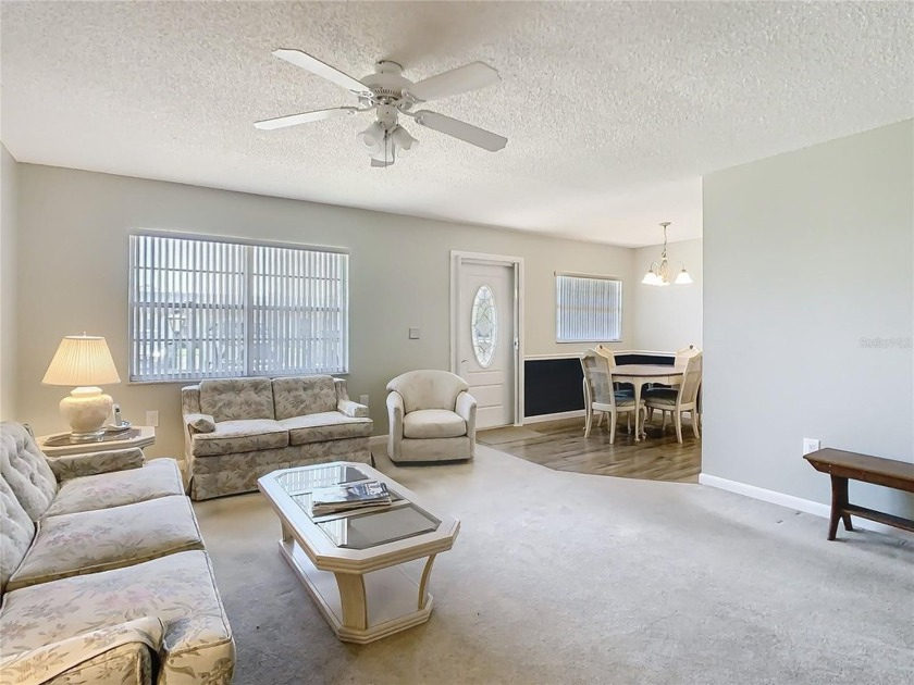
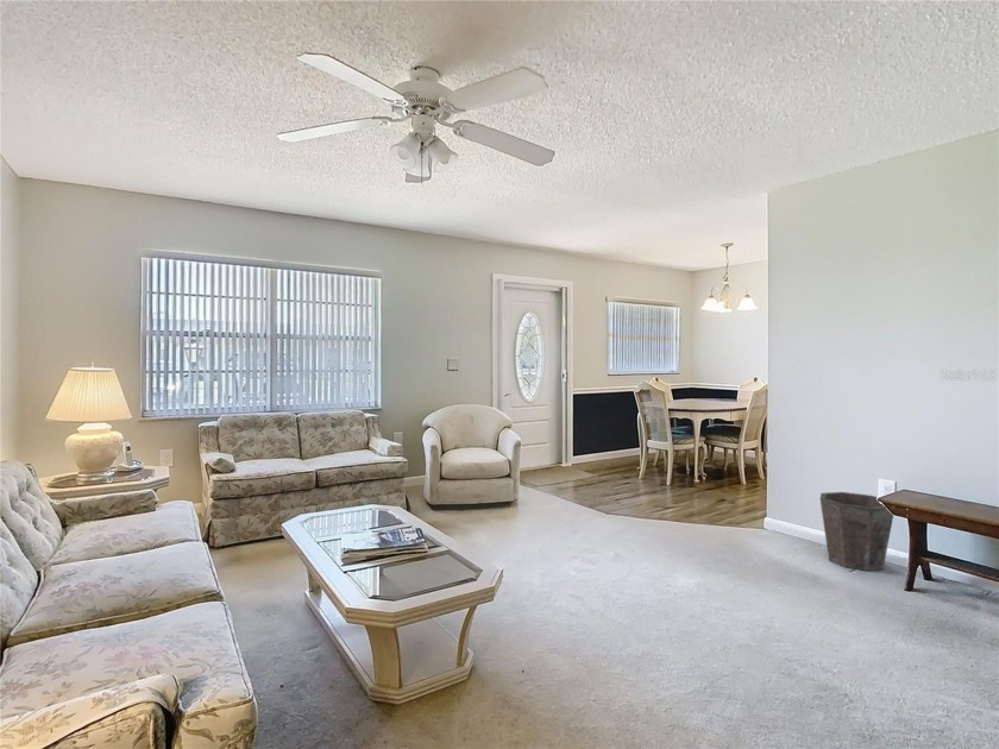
+ waste bin [819,491,894,572]
